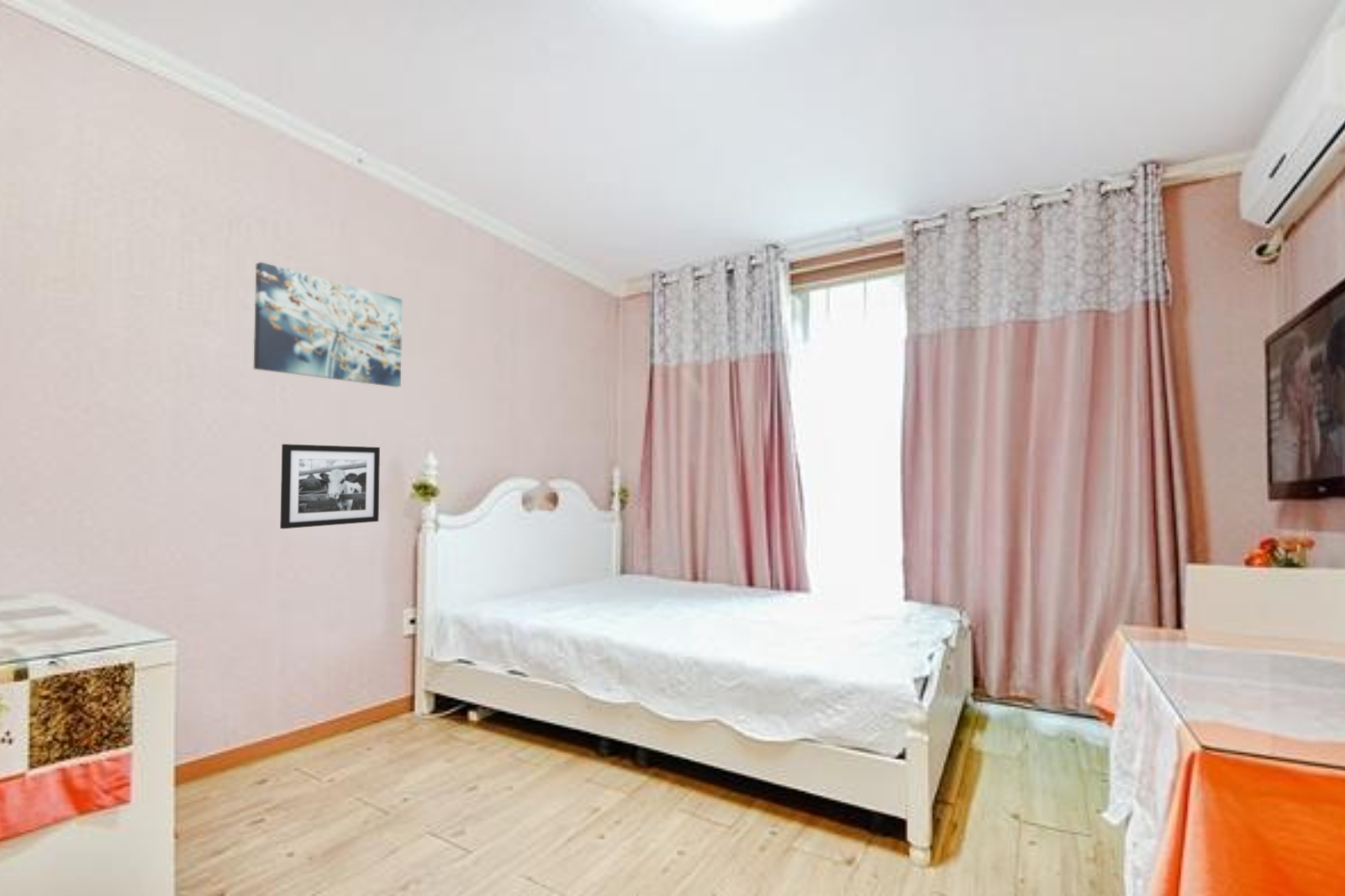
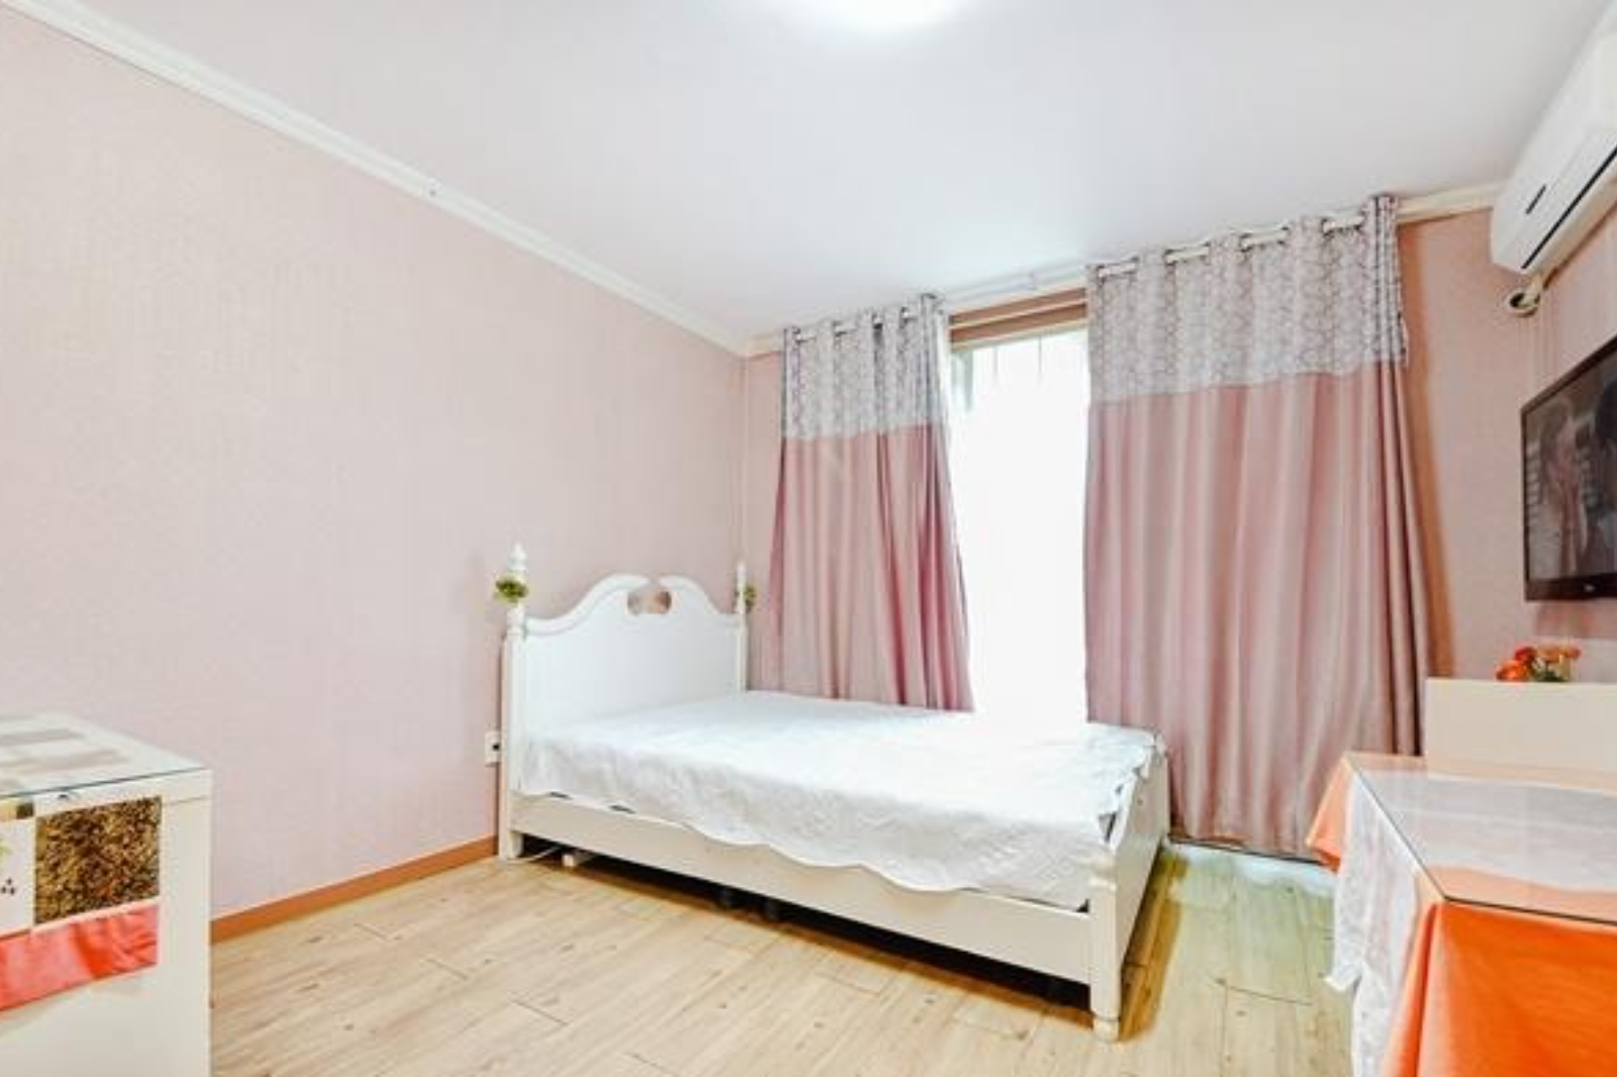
- wall art [253,261,403,387]
- picture frame [279,443,381,530]
